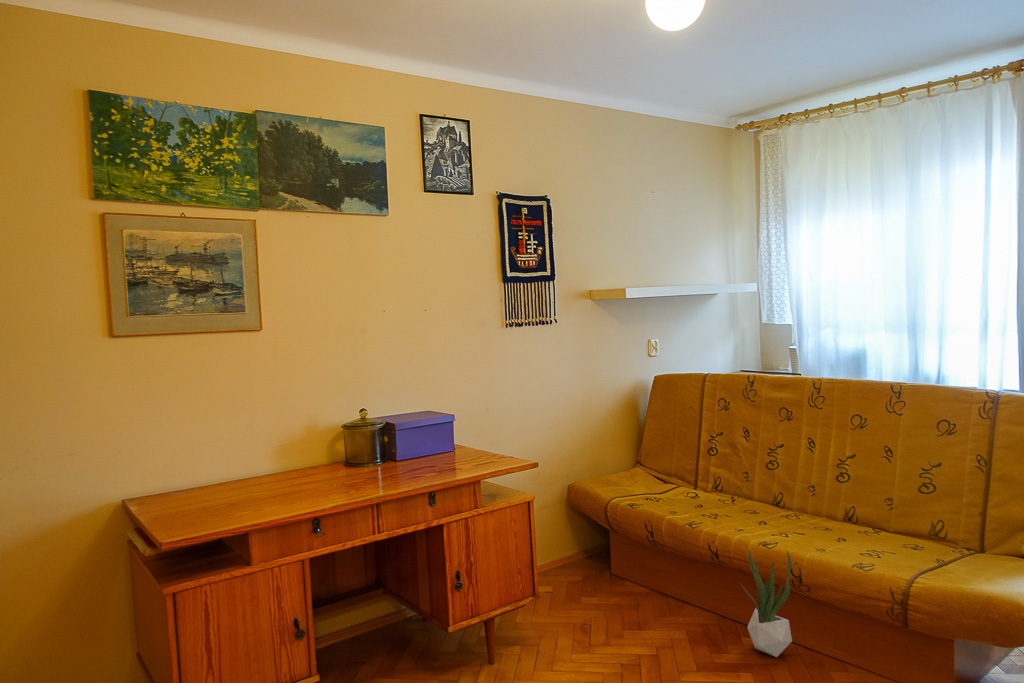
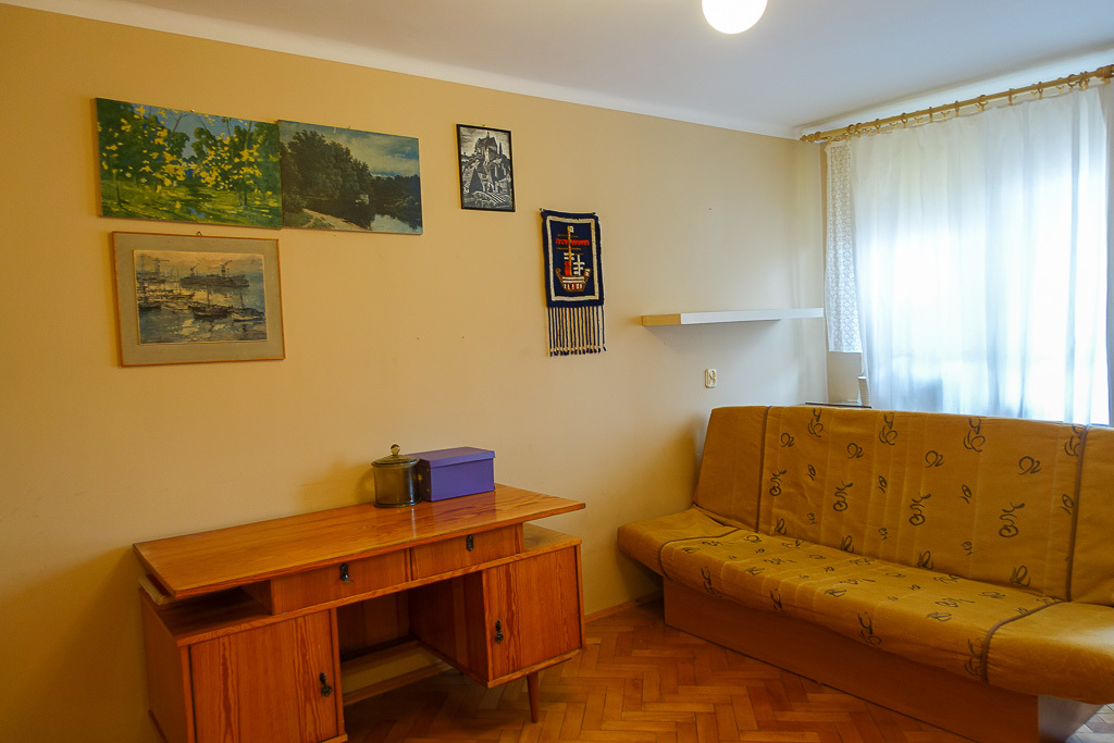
- potted plant [739,543,793,658]
